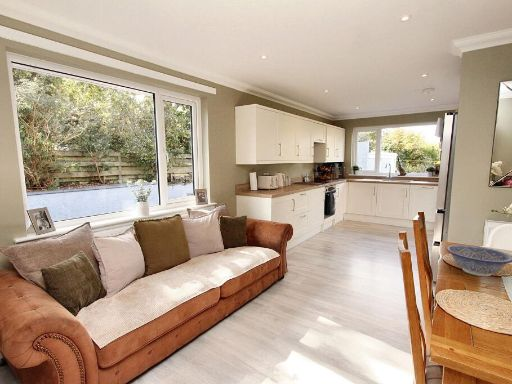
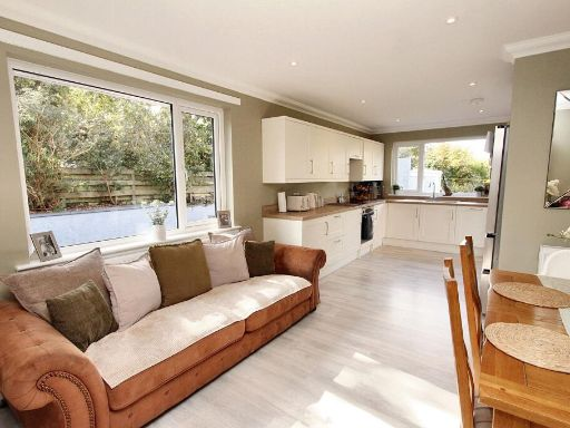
- decorative bowl [445,244,512,277]
